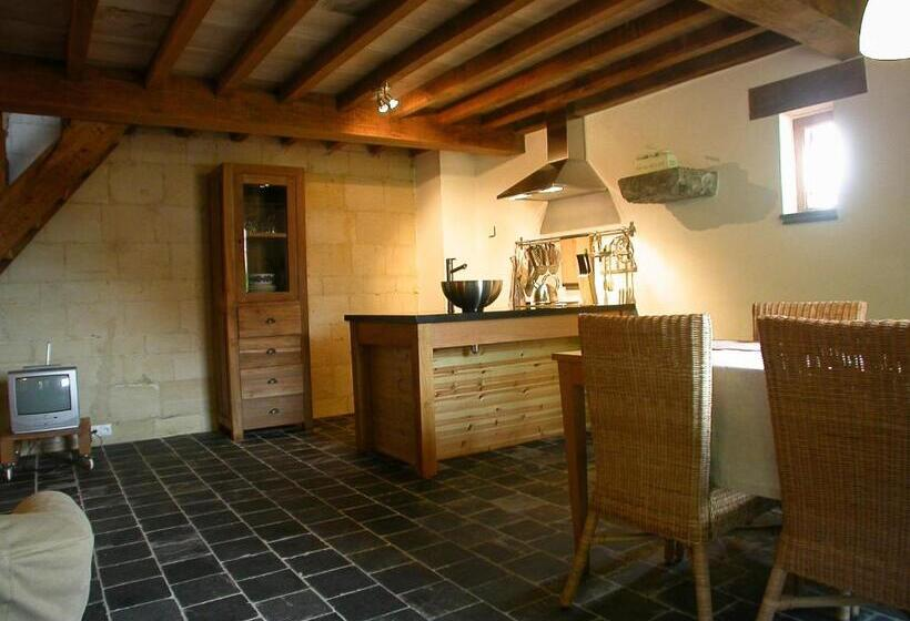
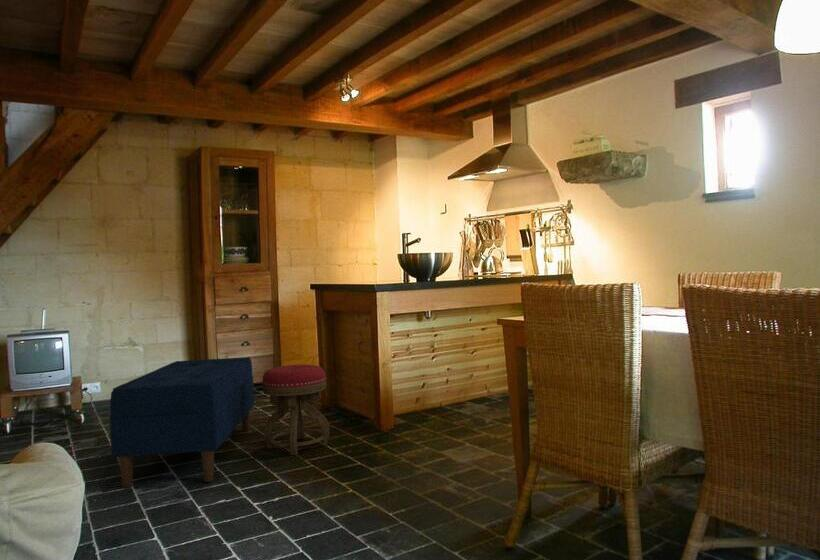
+ stool [262,364,330,456]
+ bench [109,356,255,489]
